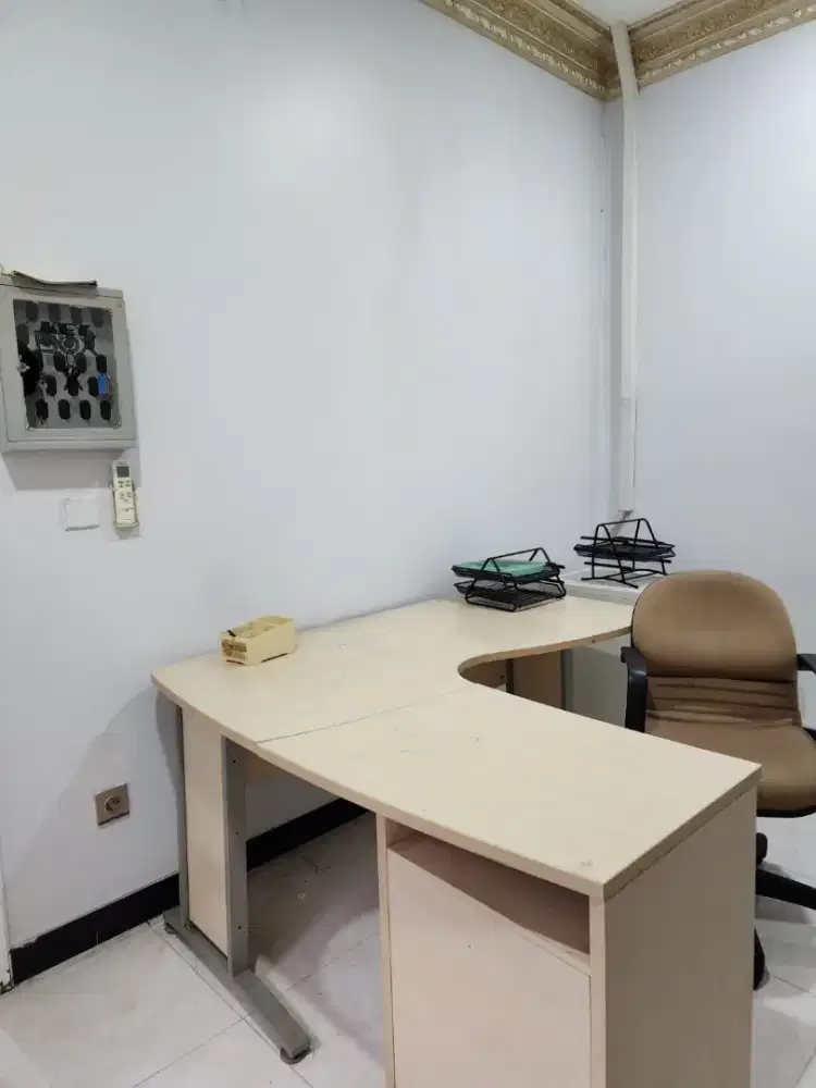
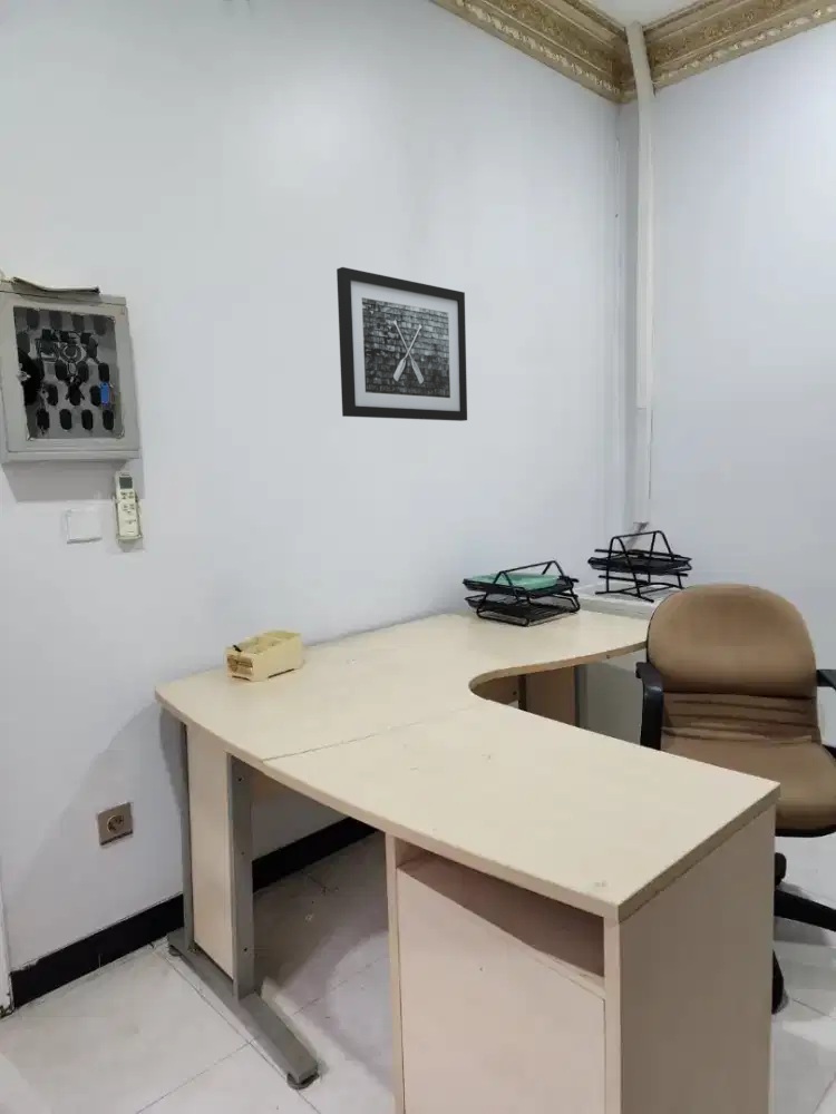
+ wall art [336,266,468,422]
